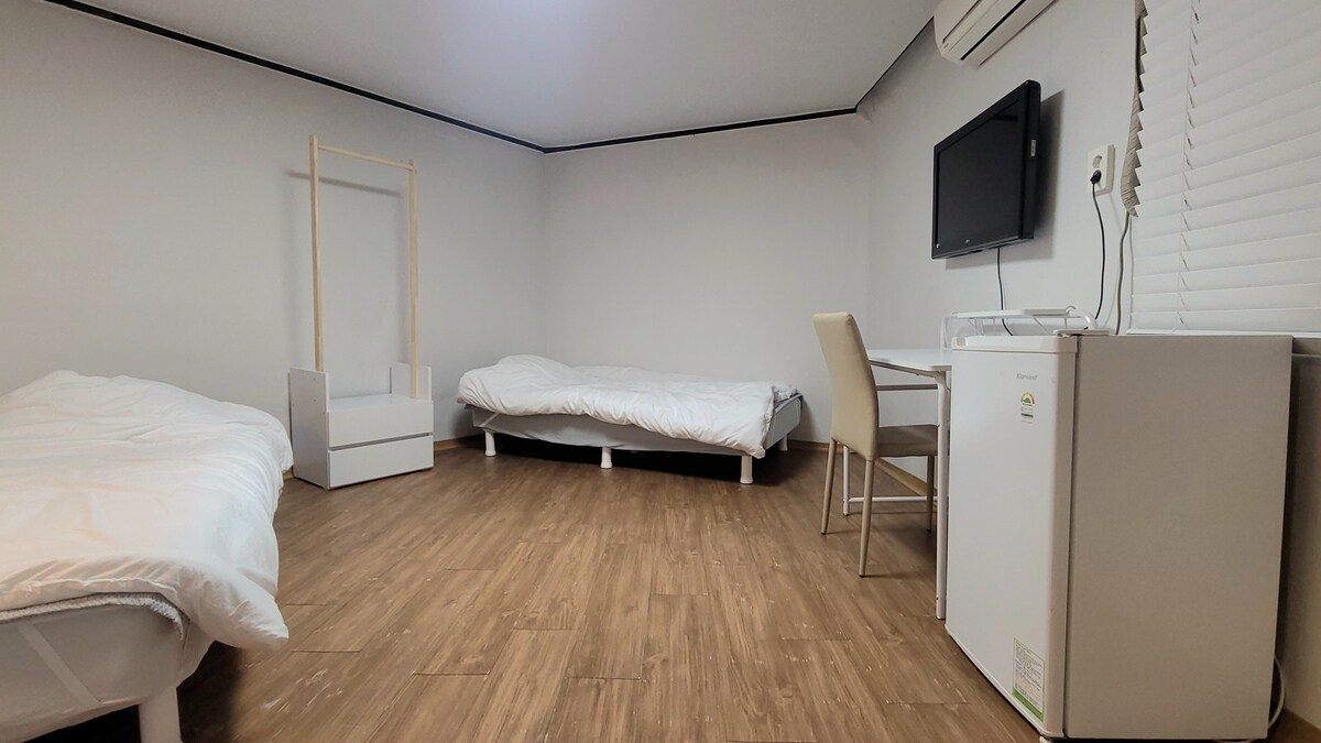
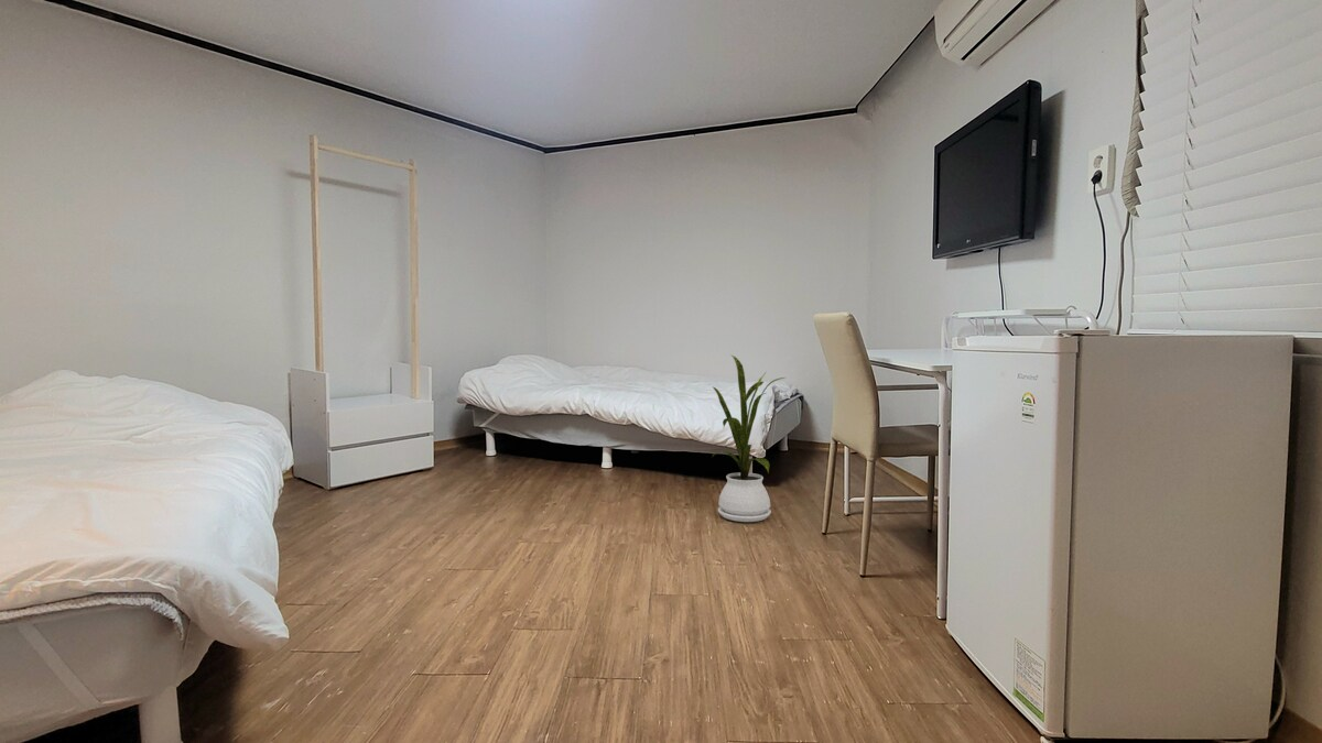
+ house plant [712,354,785,523]
